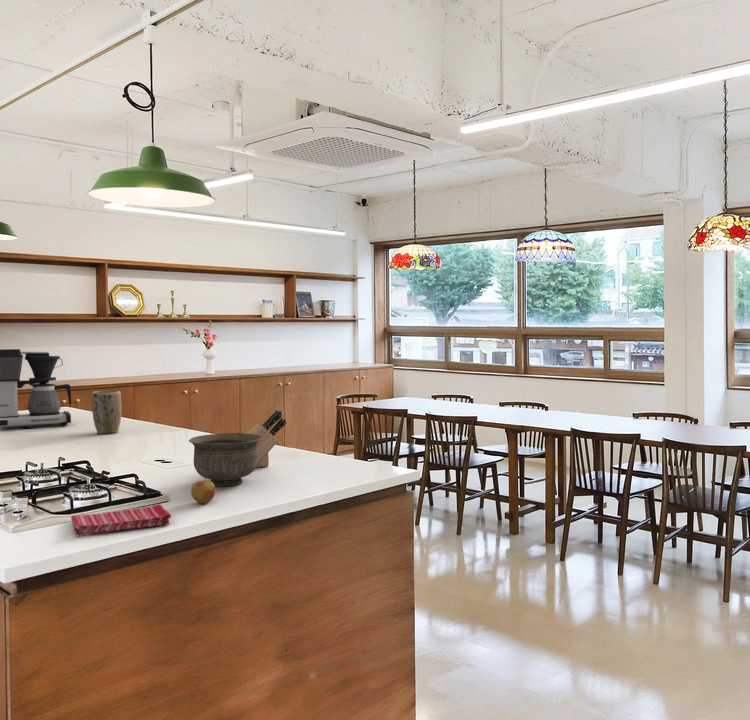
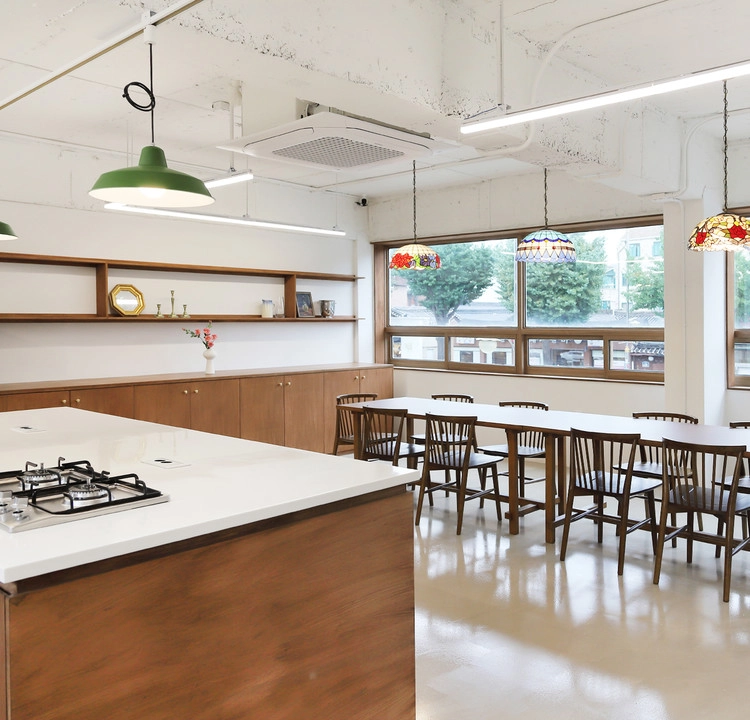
- coffee maker [0,348,72,428]
- knife block [246,409,287,468]
- plant pot [91,390,123,435]
- apple [190,475,216,504]
- bowl [188,432,262,487]
- dish towel [70,503,173,536]
